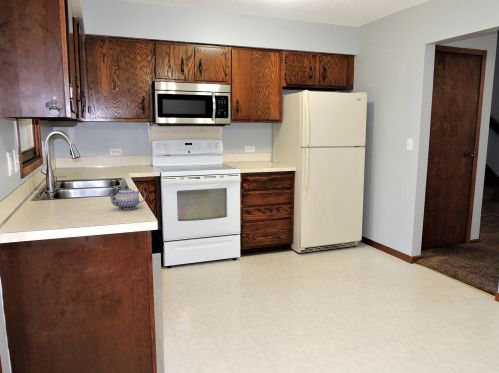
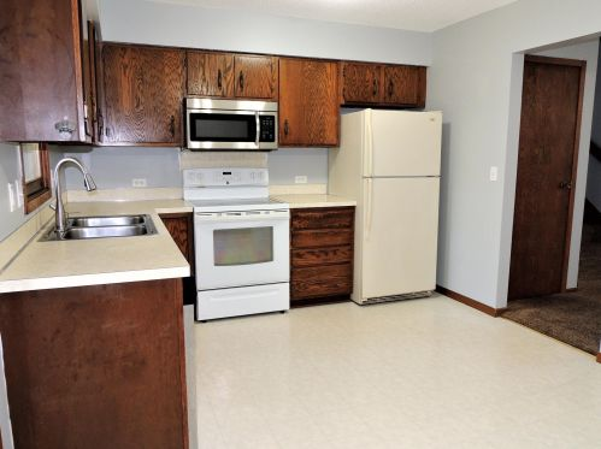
- teapot [106,185,147,211]
